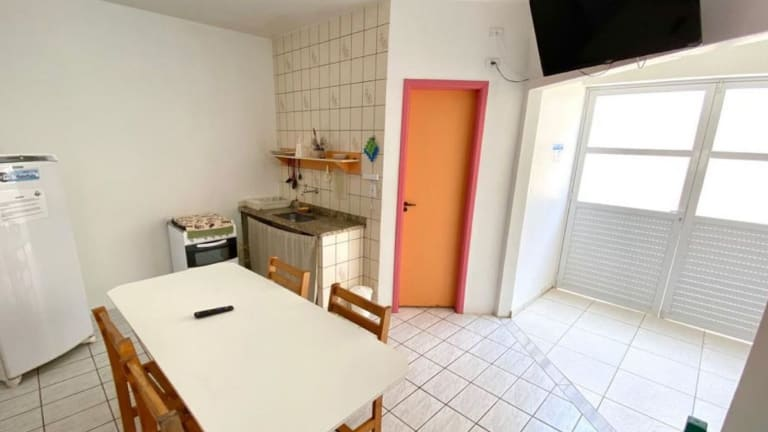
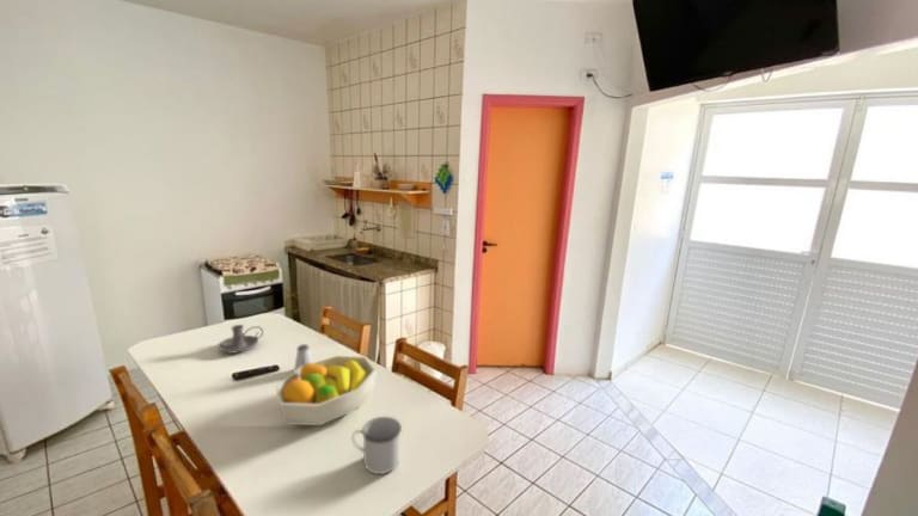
+ candle holder [216,324,264,355]
+ saltshaker [293,343,313,373]
+ fruit bowl [274,355,378,426]
+ mug [350,416,403,475]
